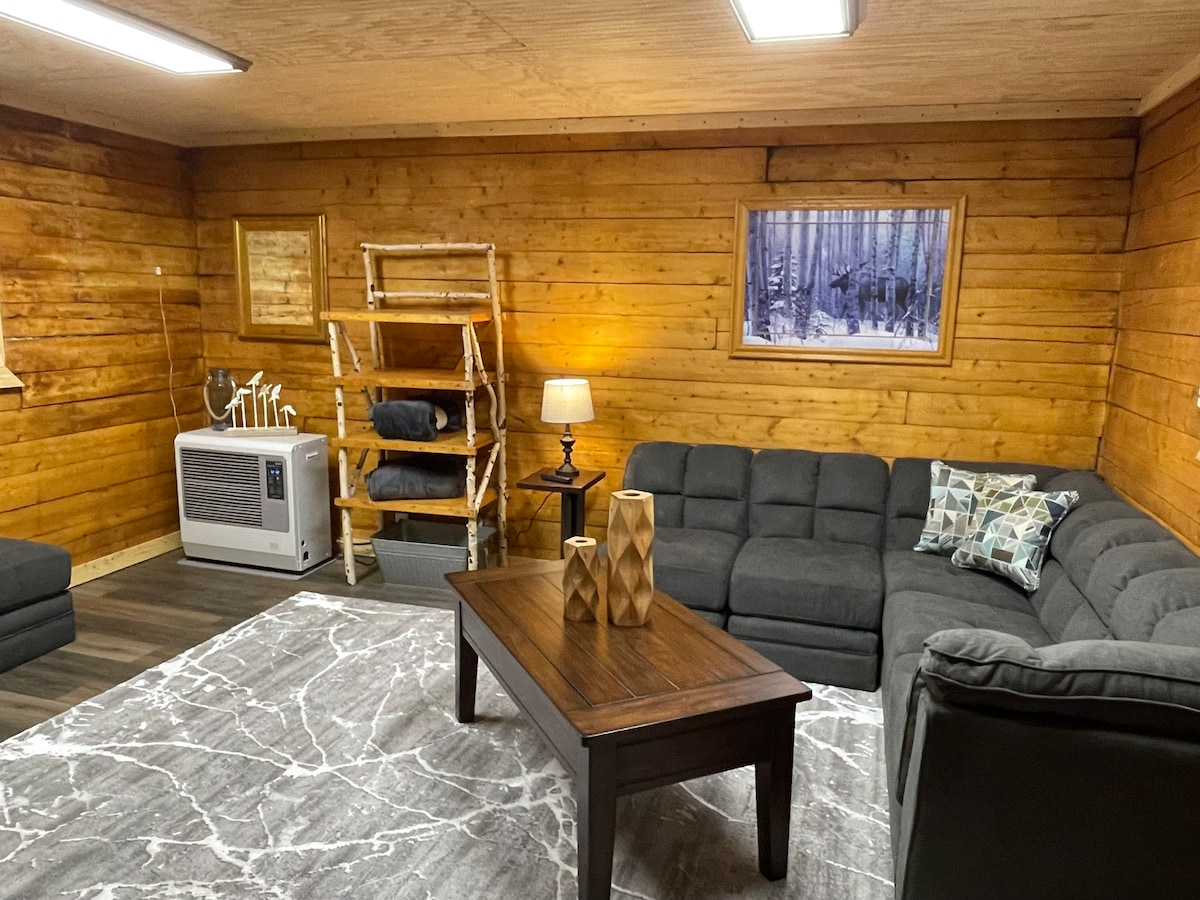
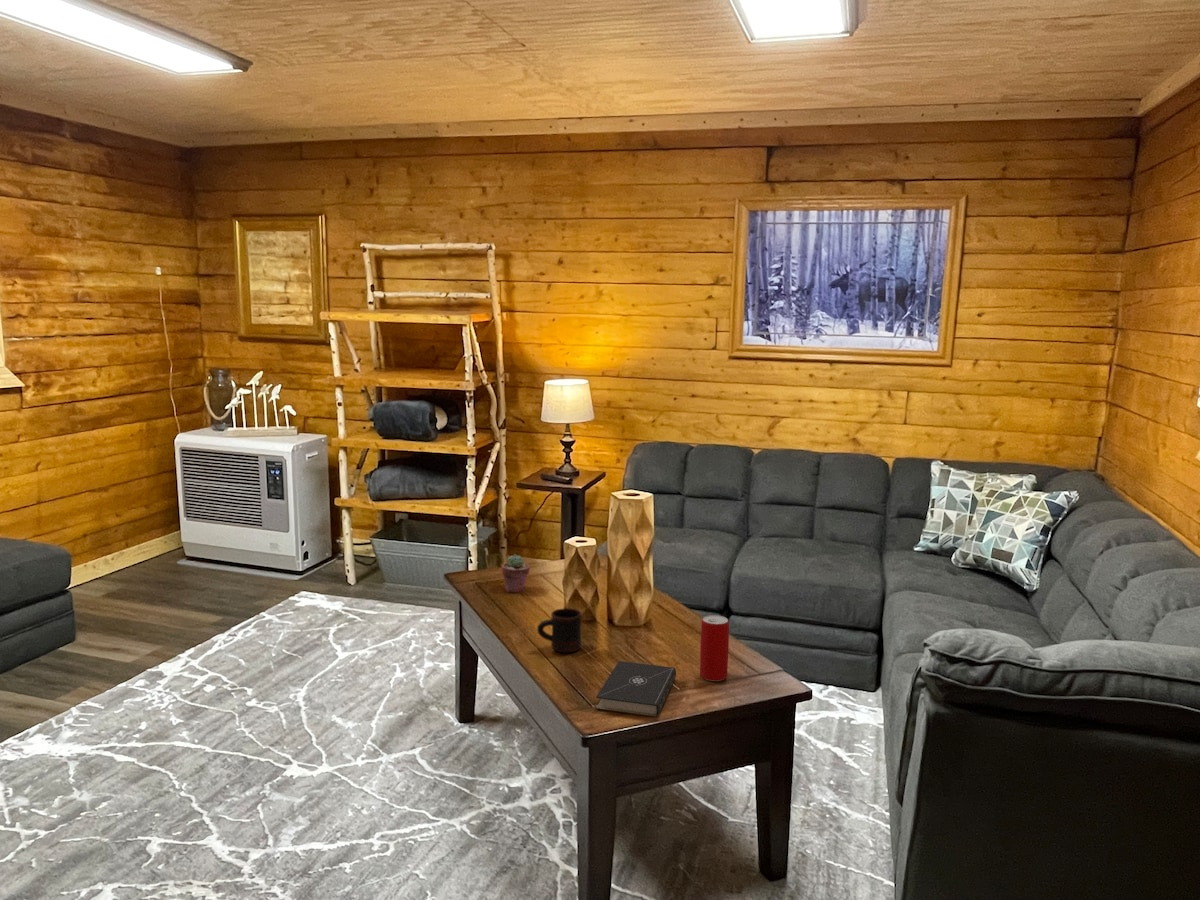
+ mug [536,607,583,654]
+ beverage can [699,614,730,682]
+ potted succulent [501,554,531,594]
+ book [595,660,677,718]
